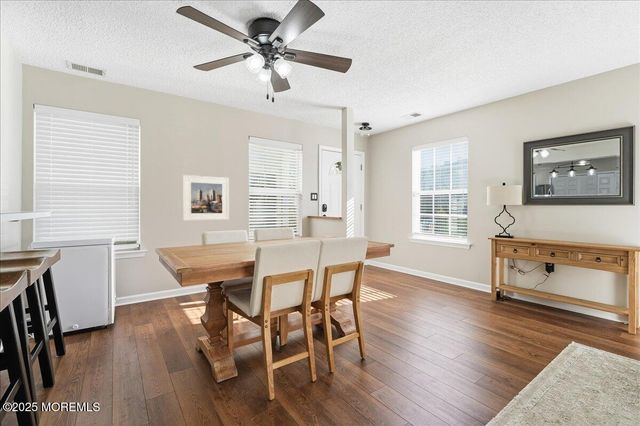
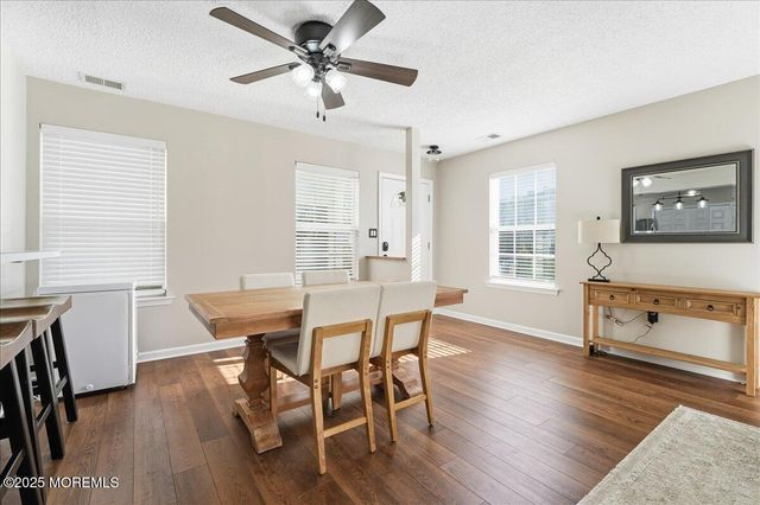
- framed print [182,174,230,221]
